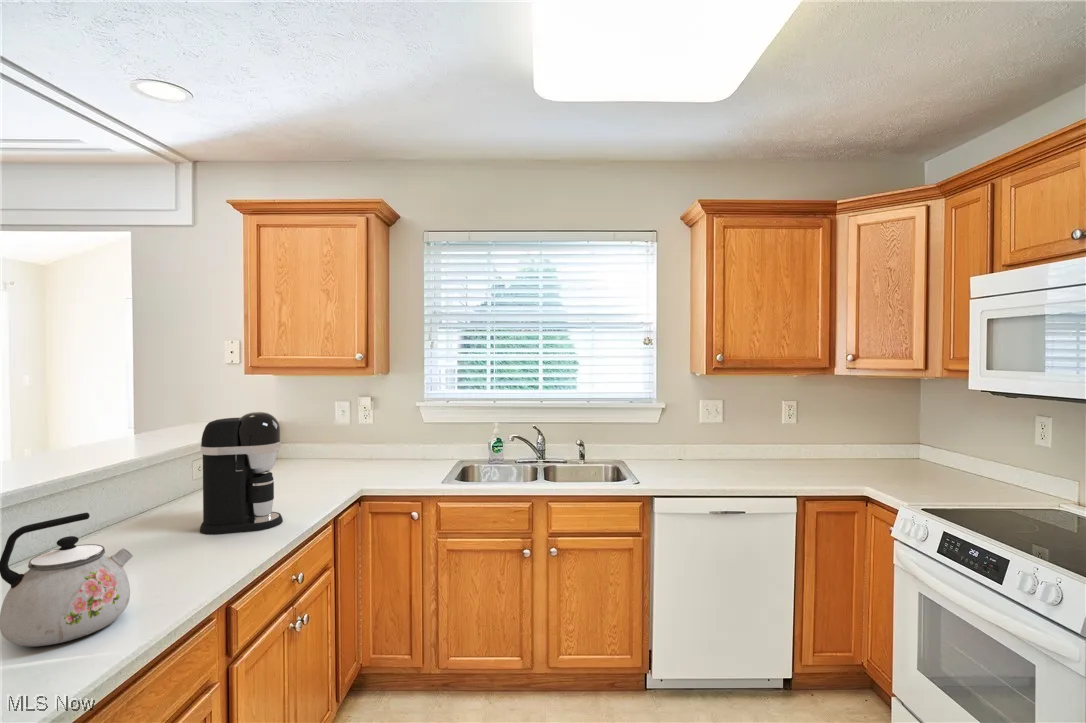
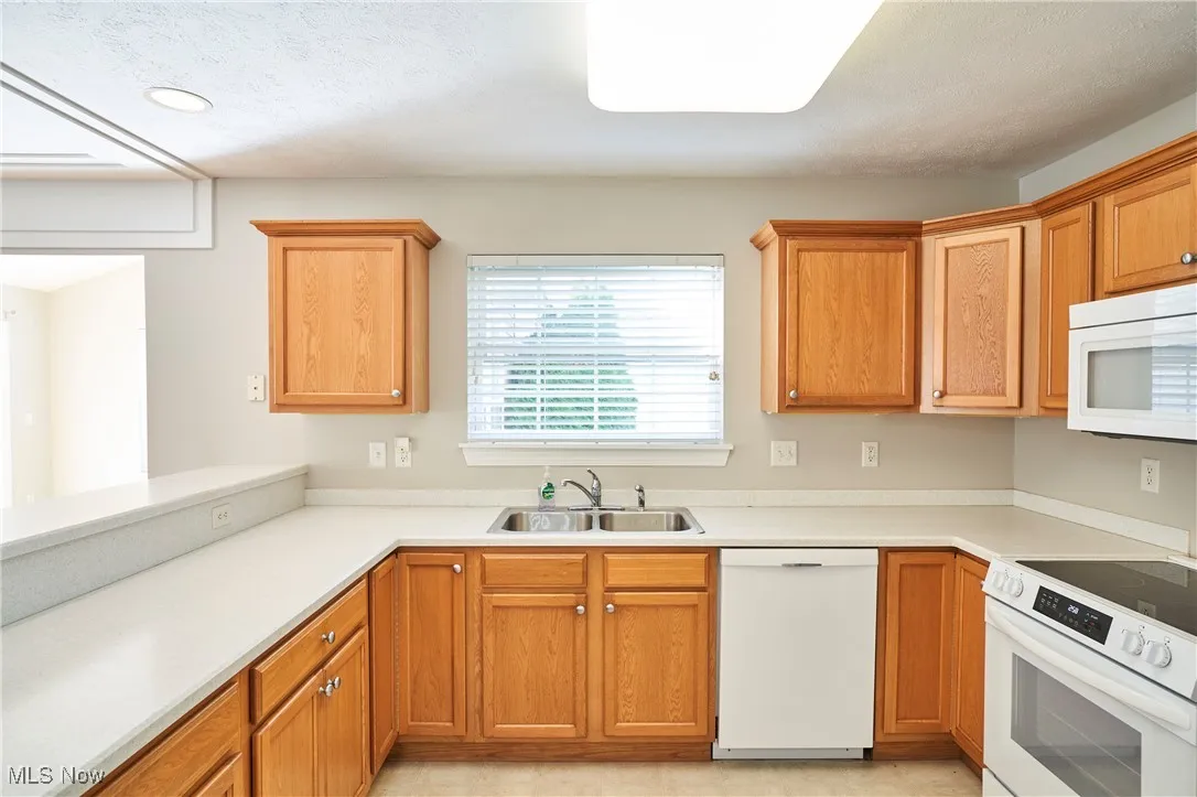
- kettle [0,512,134,647]
- coffee maker [199,411,284,536]
